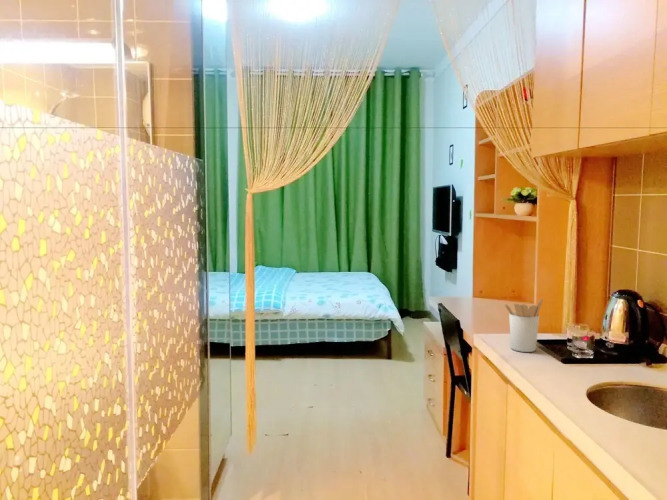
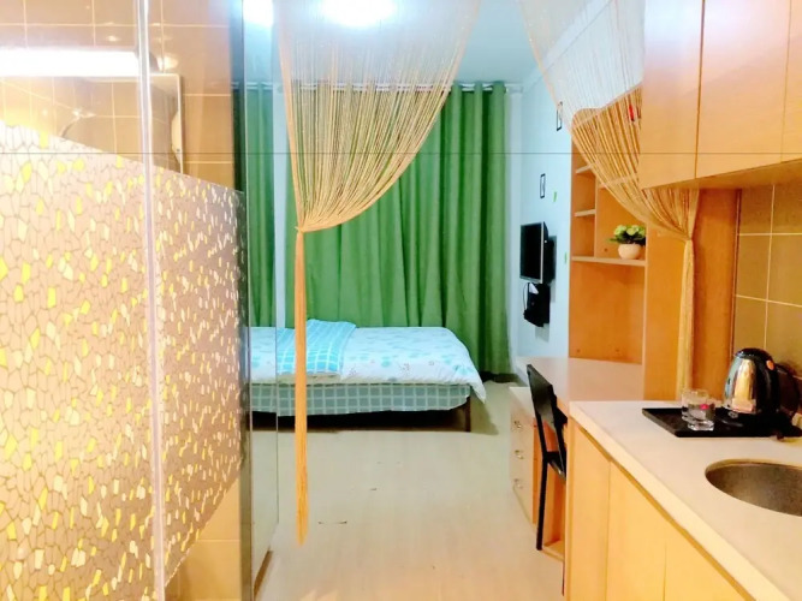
- utensil holder [503,297,544,353]
